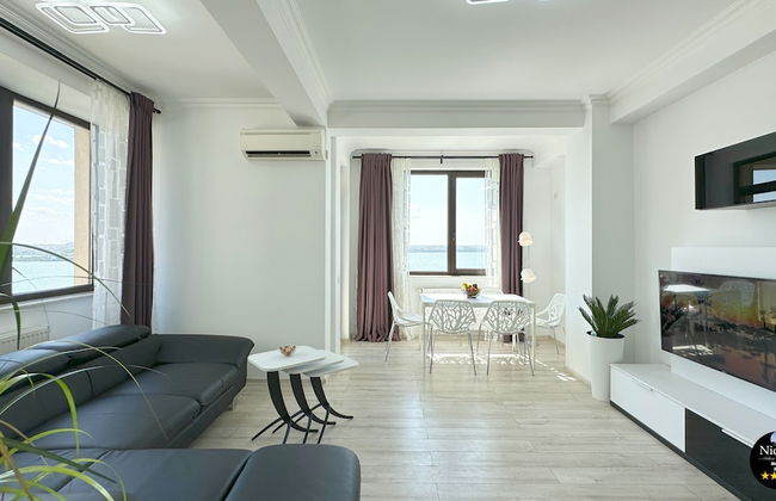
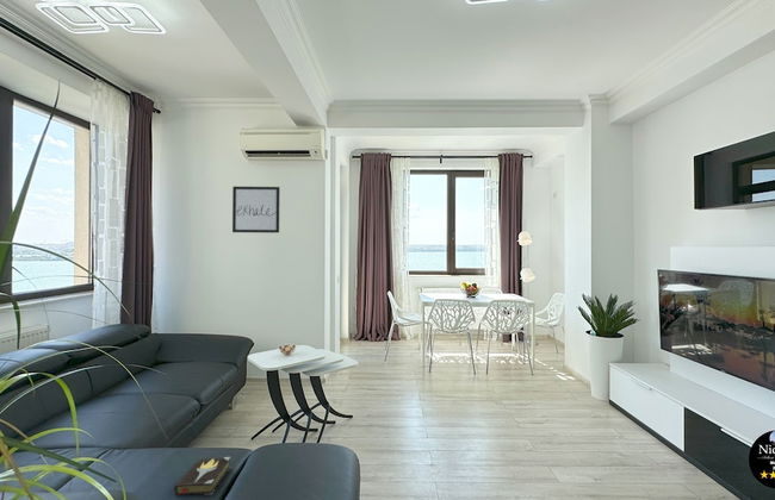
+ hardback book [174,456,231,496]
+ wall art [231,186,281,233]
